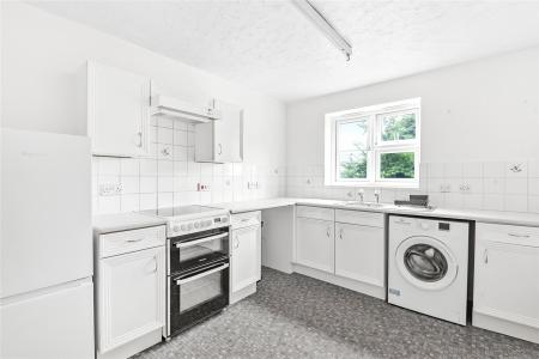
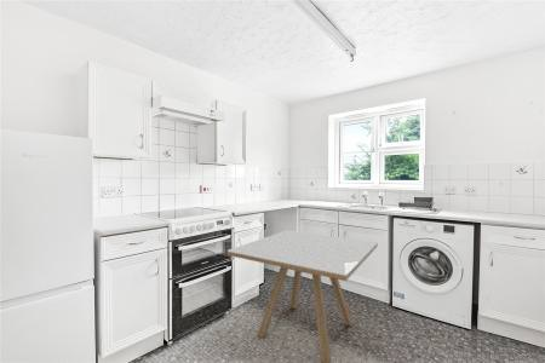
+ dining table [226,230,379,363]
